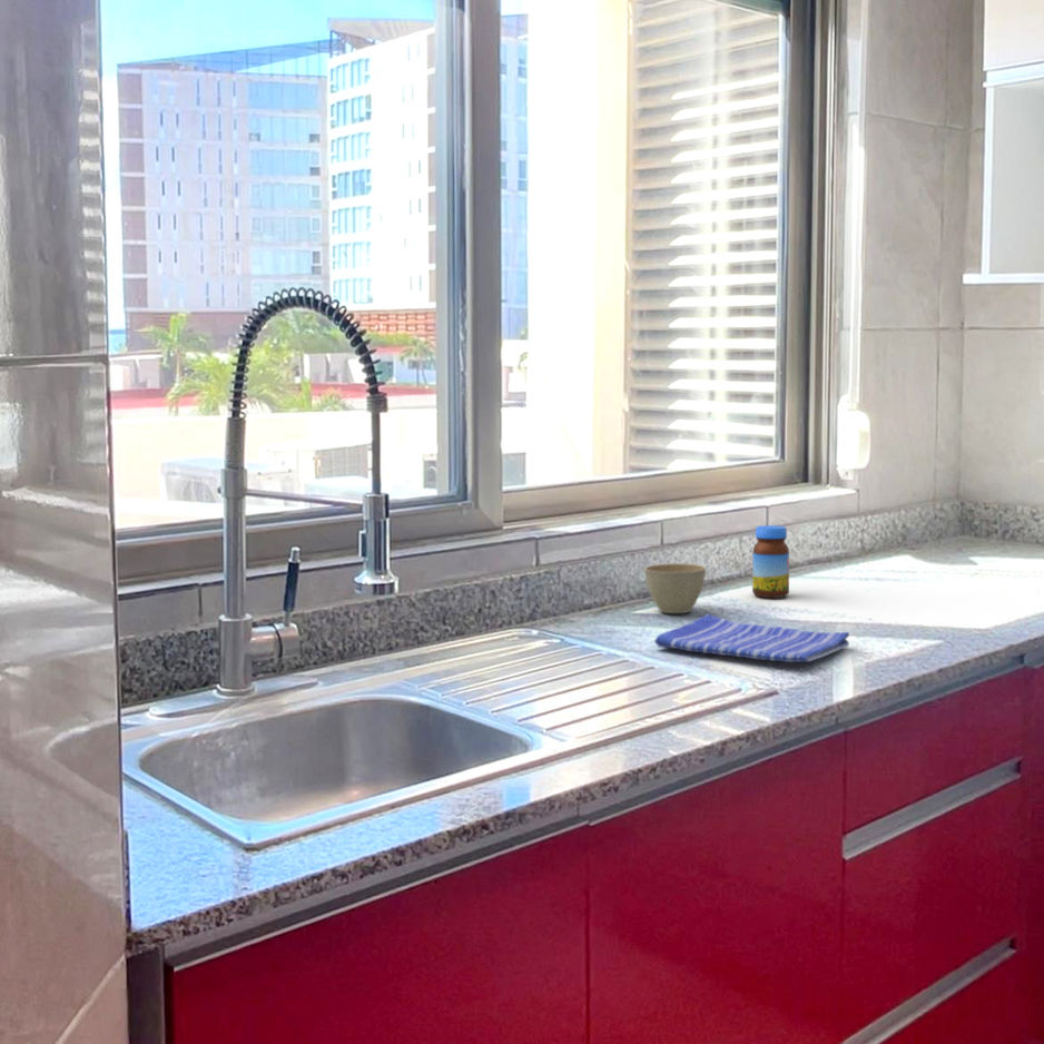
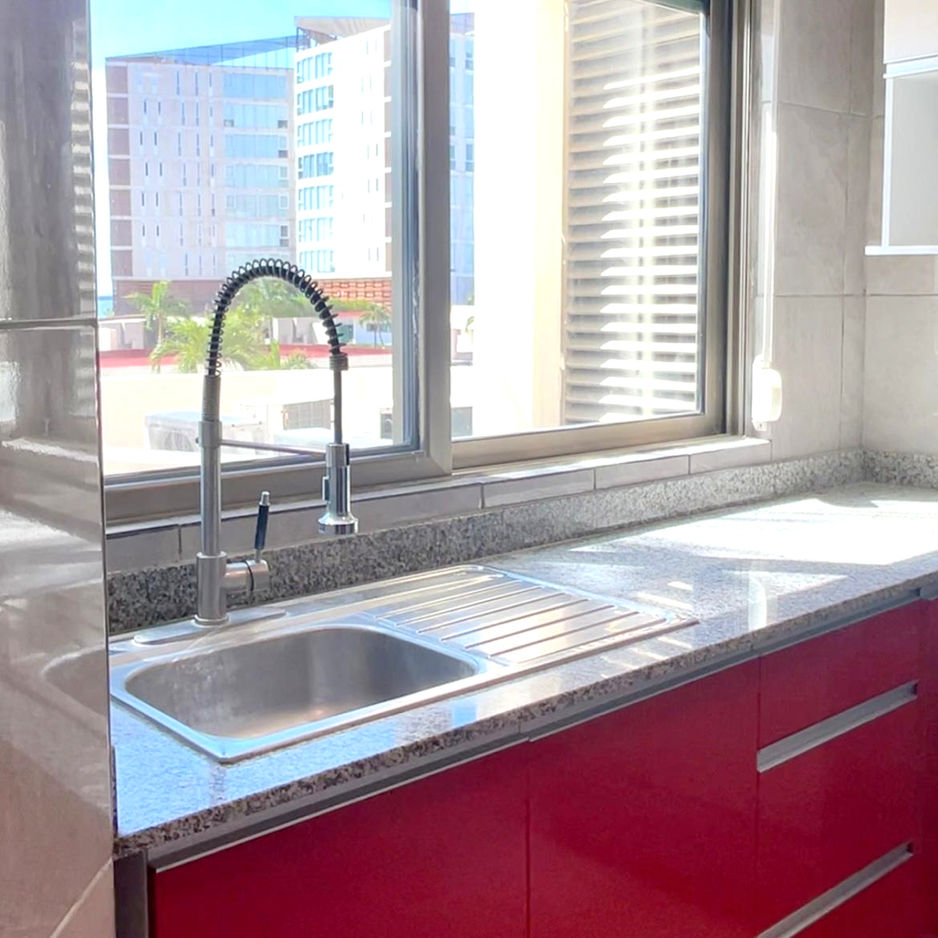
- dish towel [653,613,850,663]
- flower pot [643,562,707,614]
- jar [751,524,790,599]
